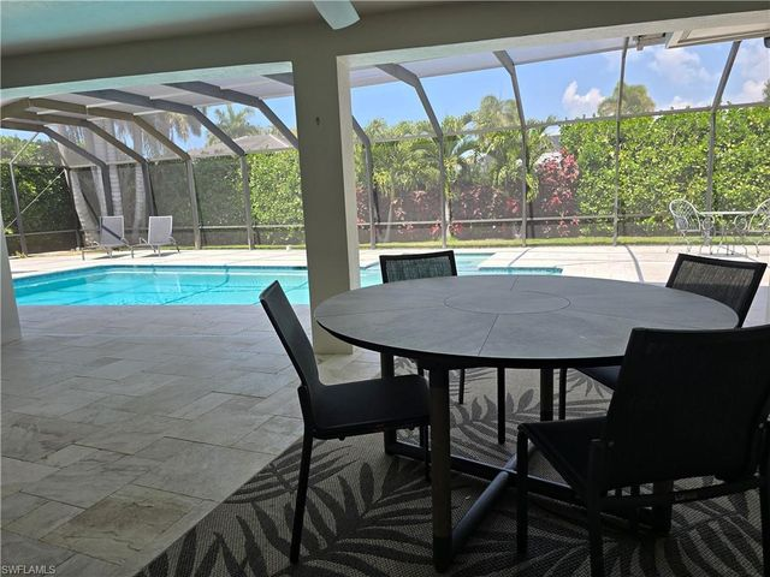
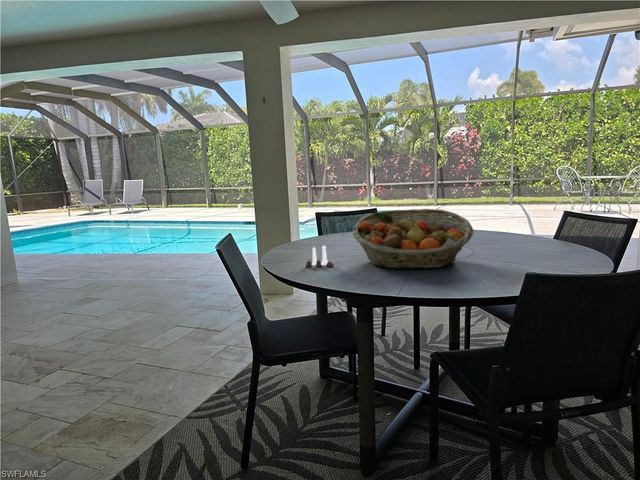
+ salt and pepper shaker set [305,245,335,268]
+ fruit basket [351,208,474,270]
